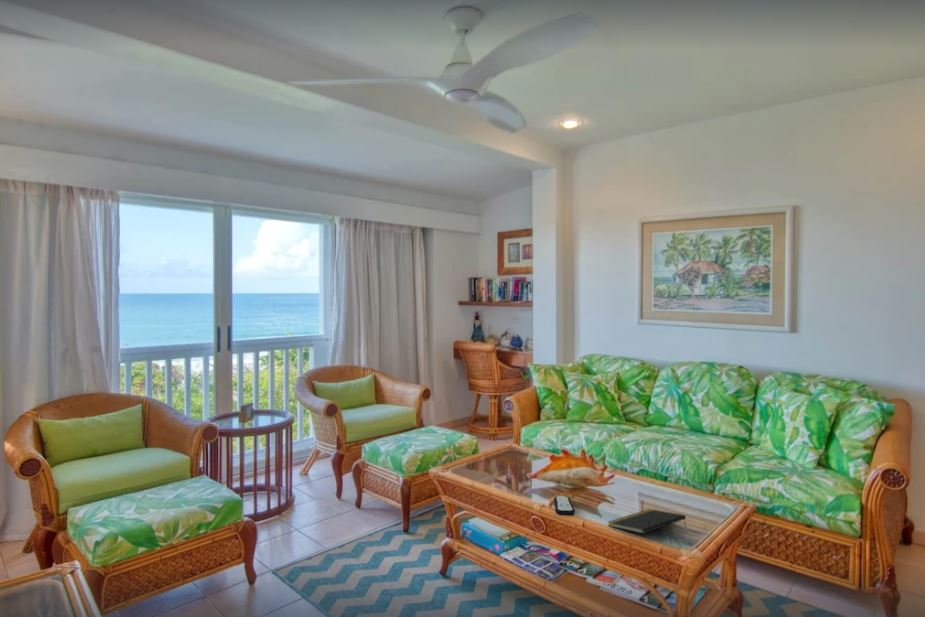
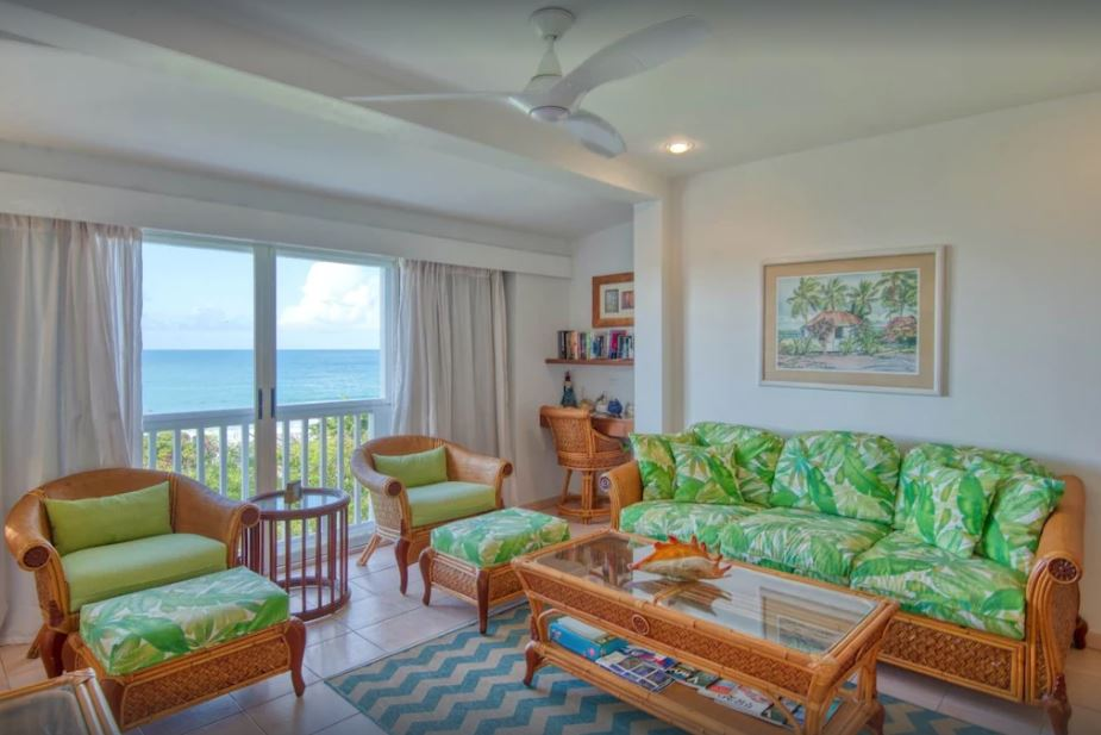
- notepad [607,508,687,534]
- remote control [553,495,576,517]
